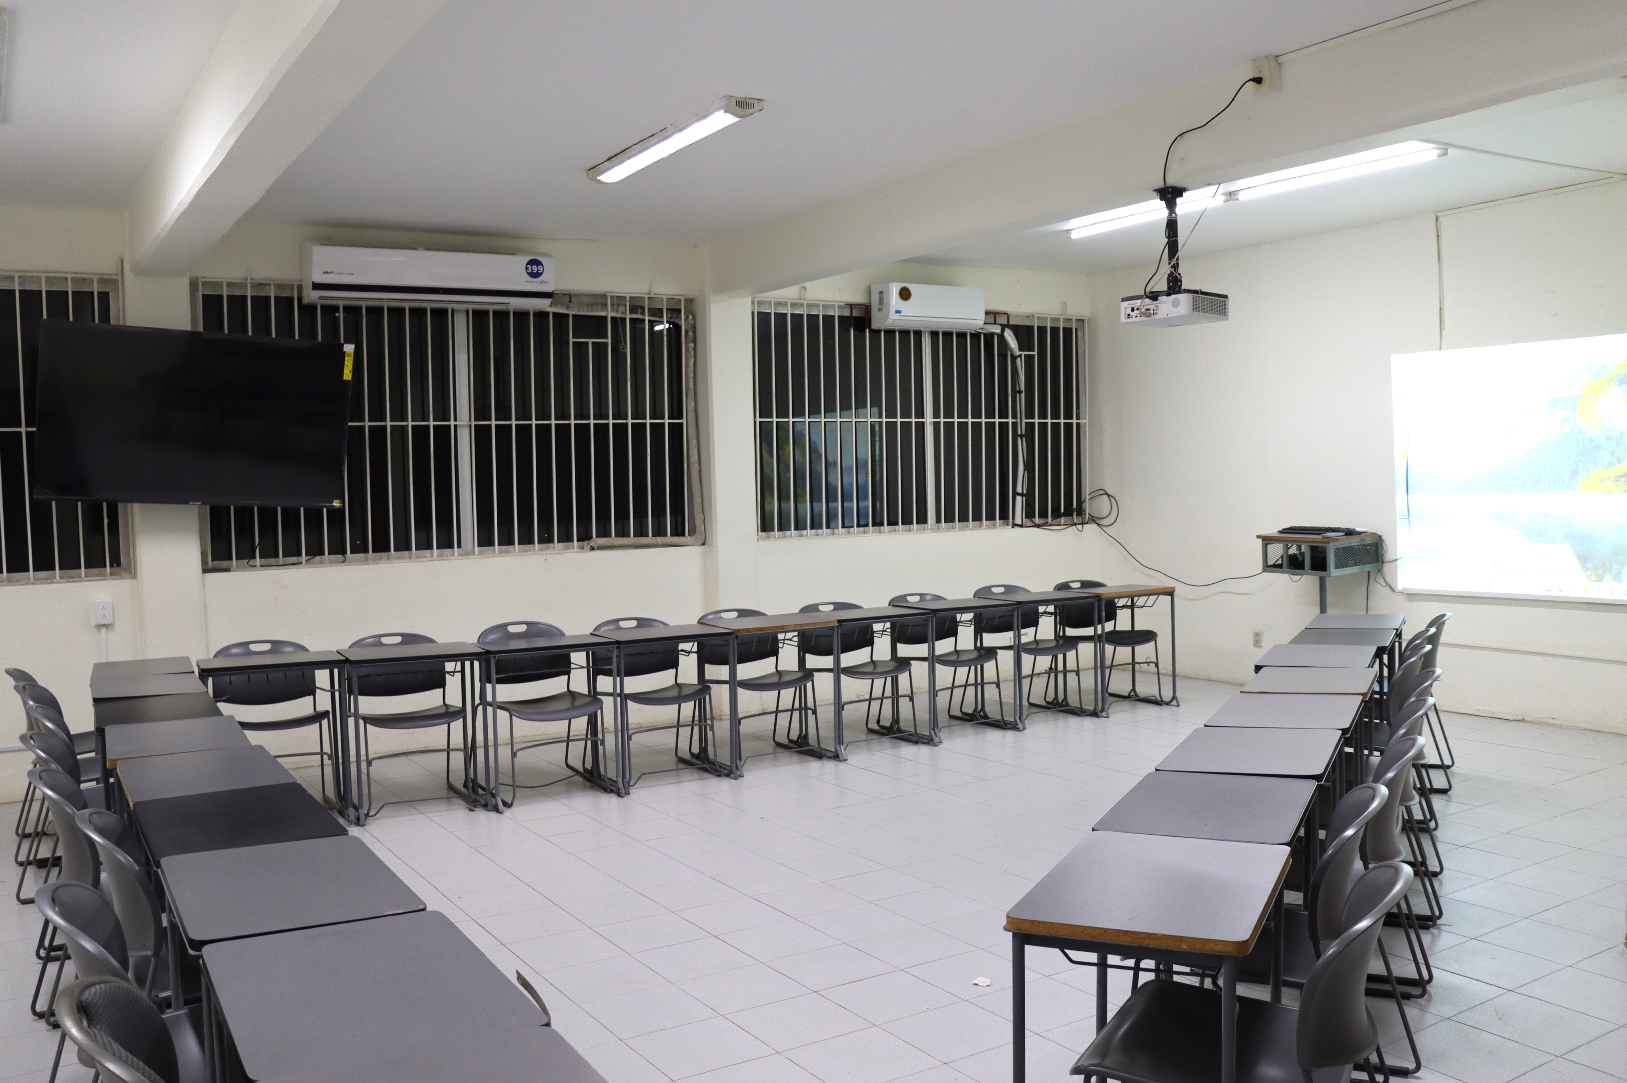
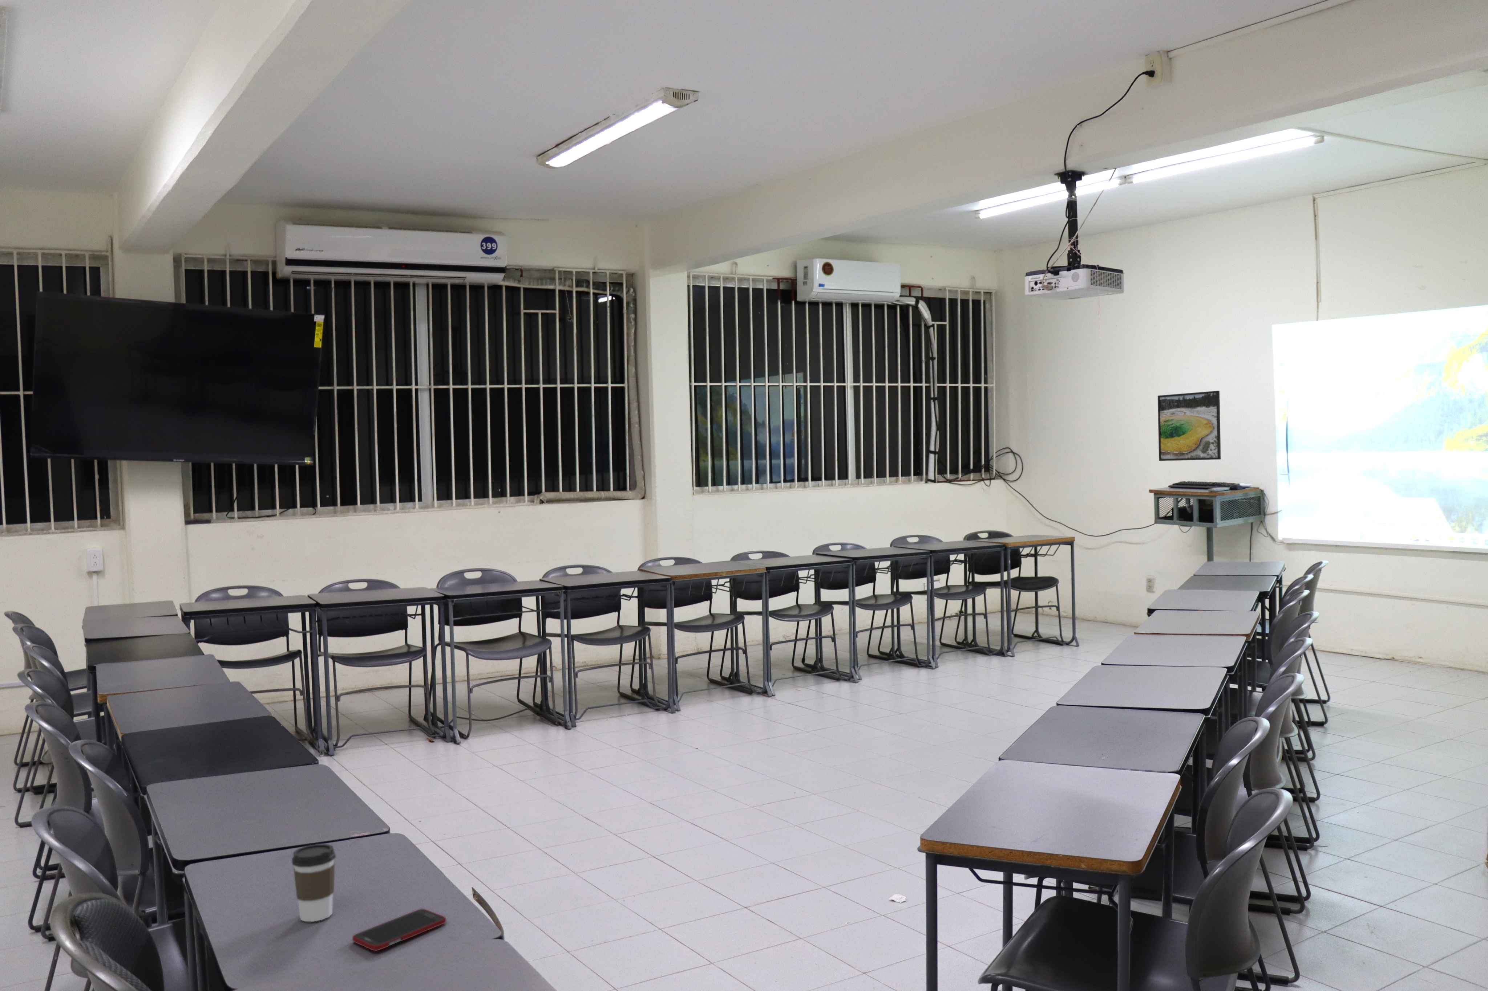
+ cell phone [352,908,447,951]
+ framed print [1157,390,1221,461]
+ coffee cup [291,844,336,922]
